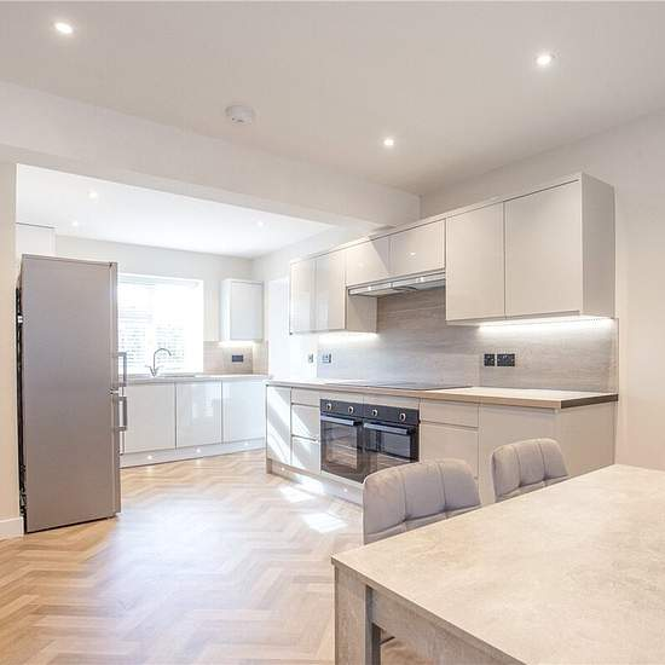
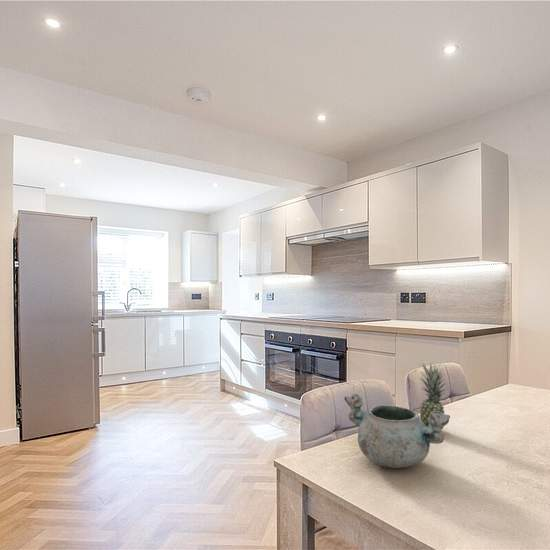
+ decorative bowl [343,393,451,469]
+ fruit [419,363,447,431]
